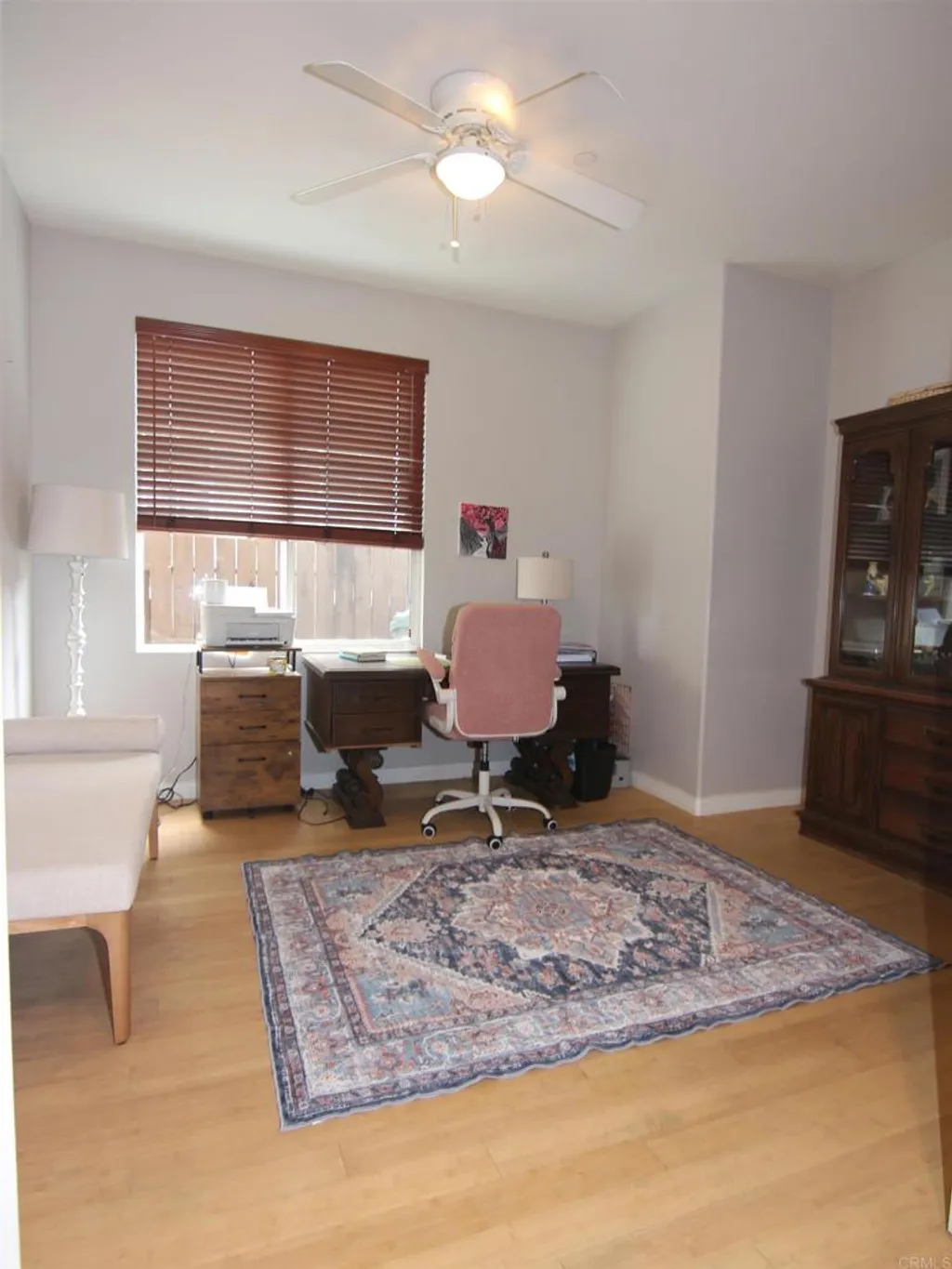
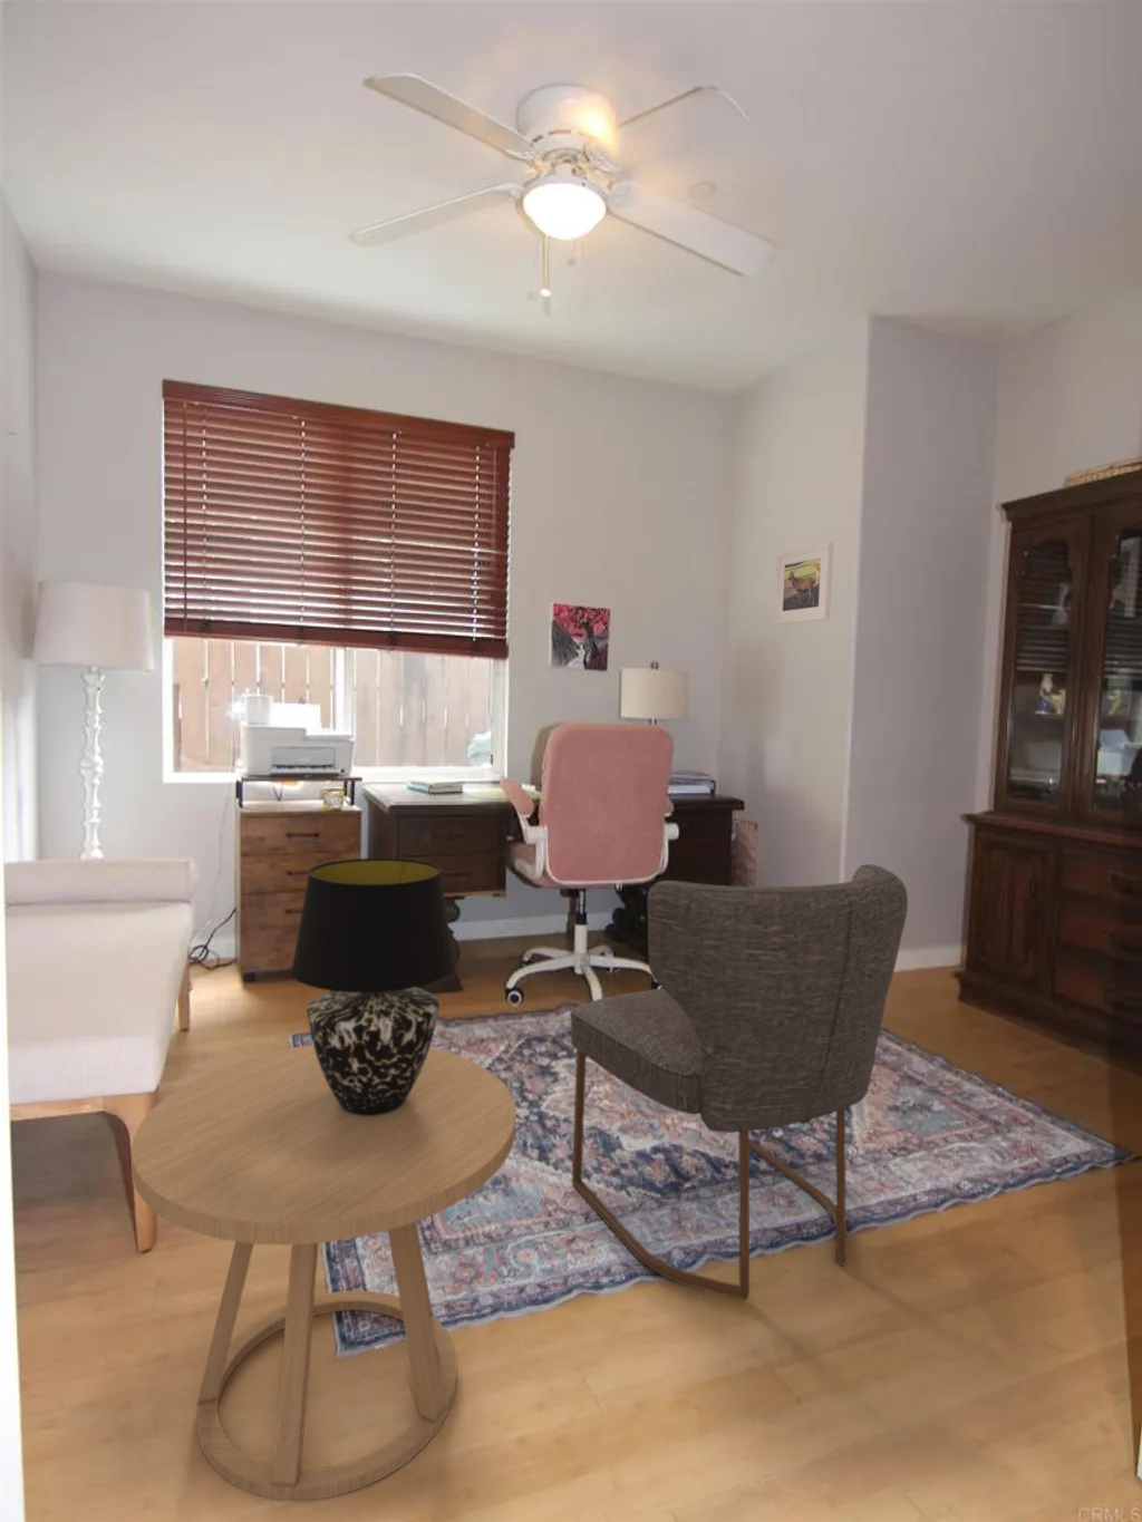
+ chair [569,864,909,1301]
+ side table [131,1043,517,1500]
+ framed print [773,541,834,626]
+ table lamp [290,858,456,1117]
